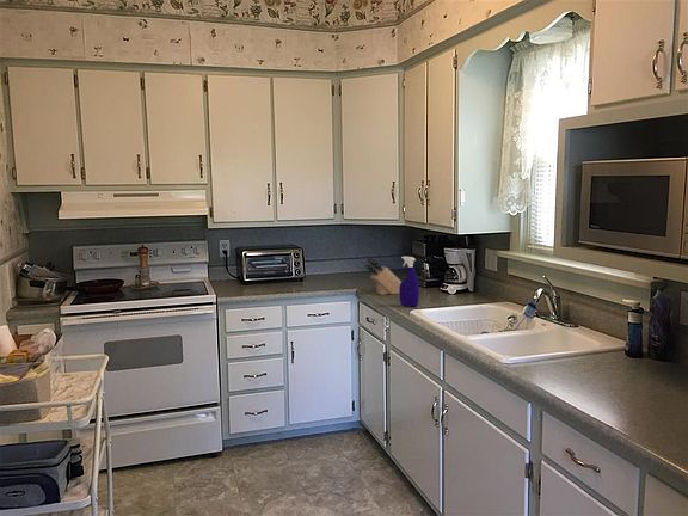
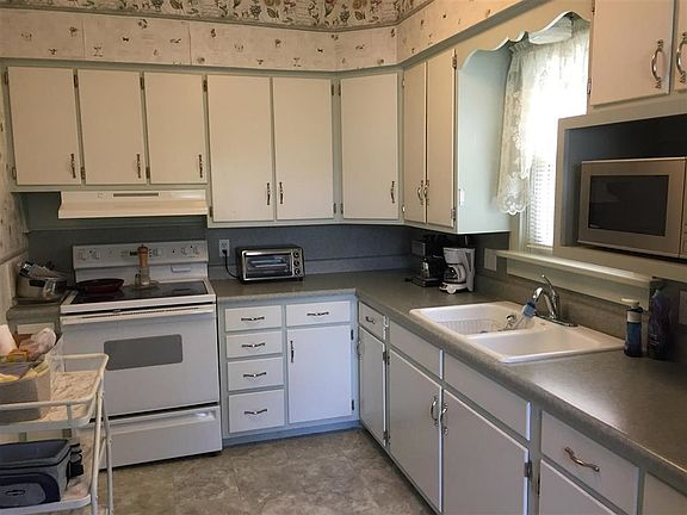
- spray bottle [399,256,420,308]
- knife block [364,257,403,296]
